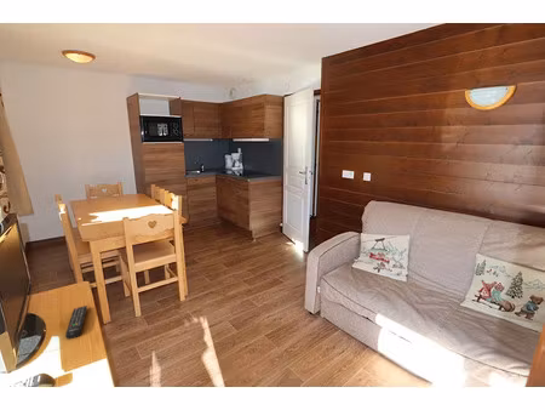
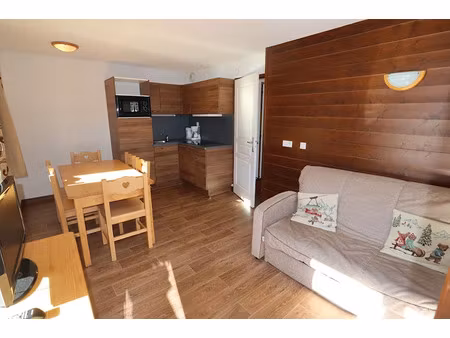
- remote control [64,304,88,340]
